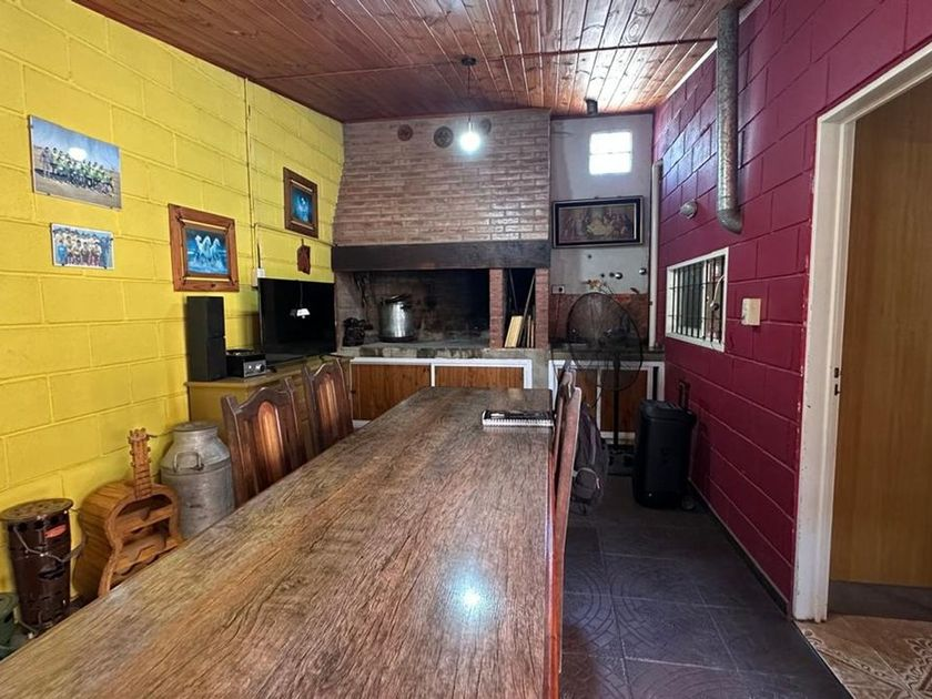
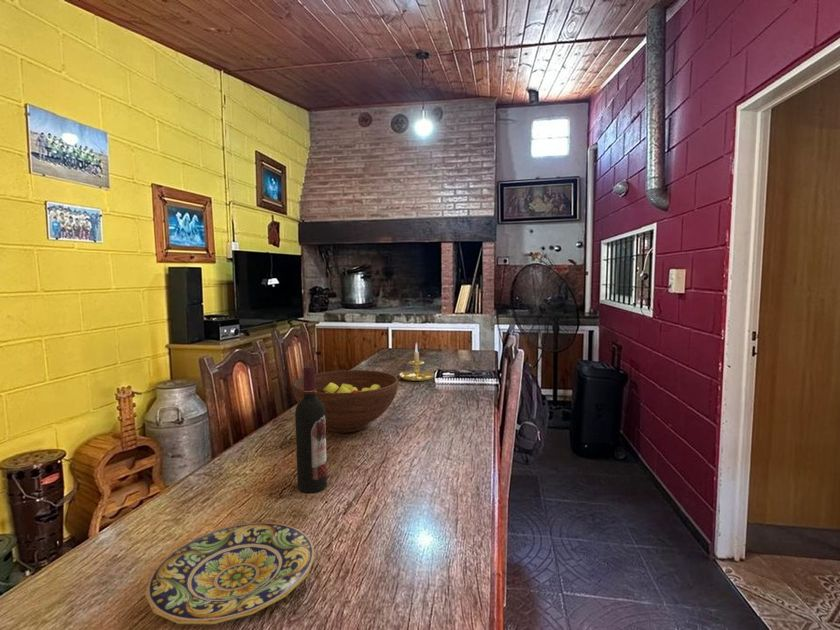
+ candle holder [398,342,441,382]
+ fruit bowl [292,369,399,434]
+ plate [144,521,316,625]
+ wine bottle [294,365,328,493]
